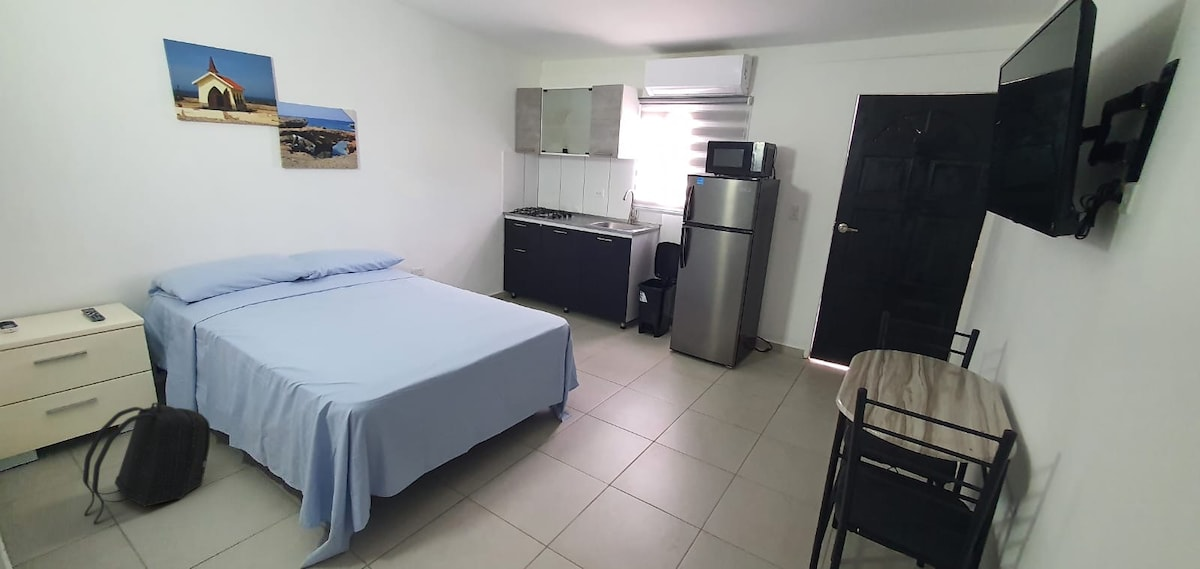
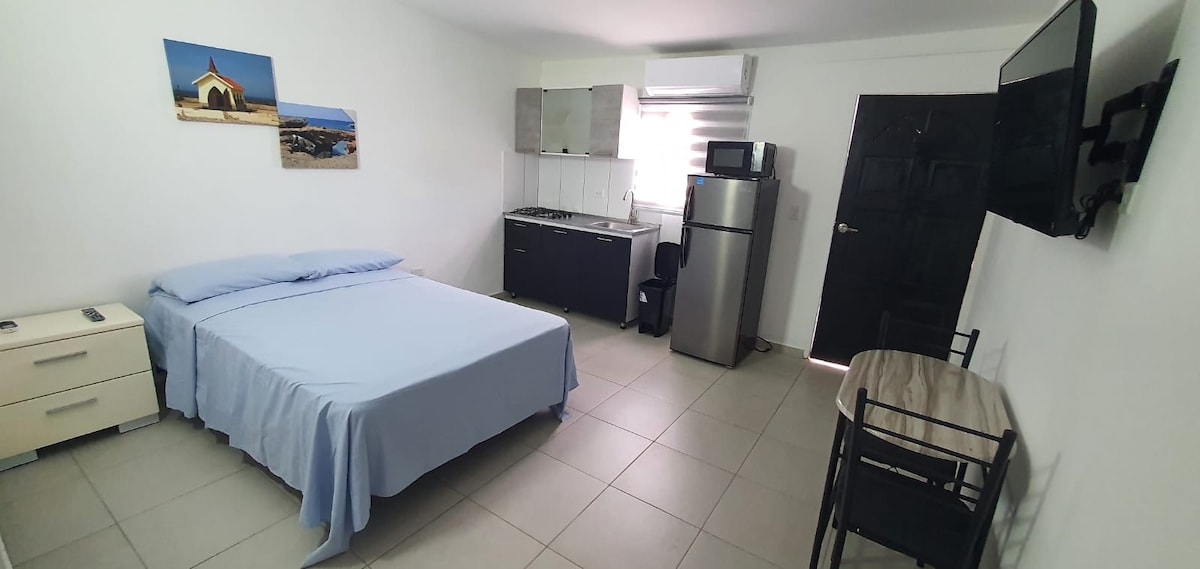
- backpack [82,402,211,525]
